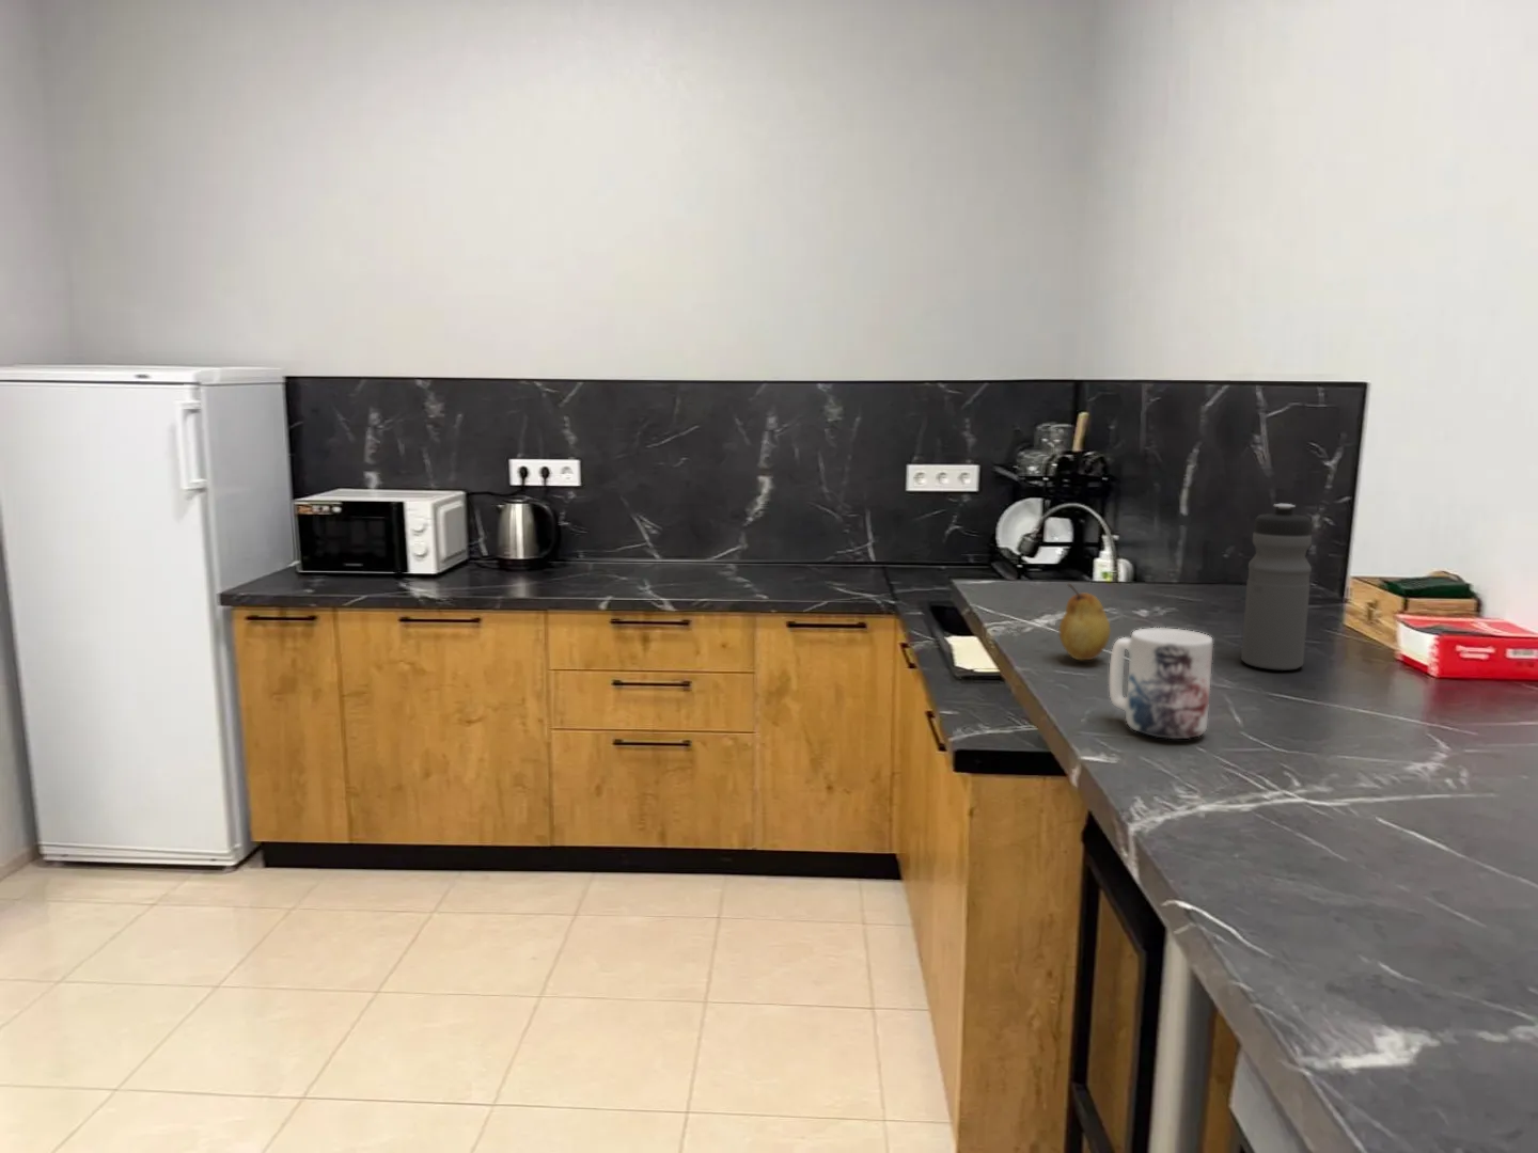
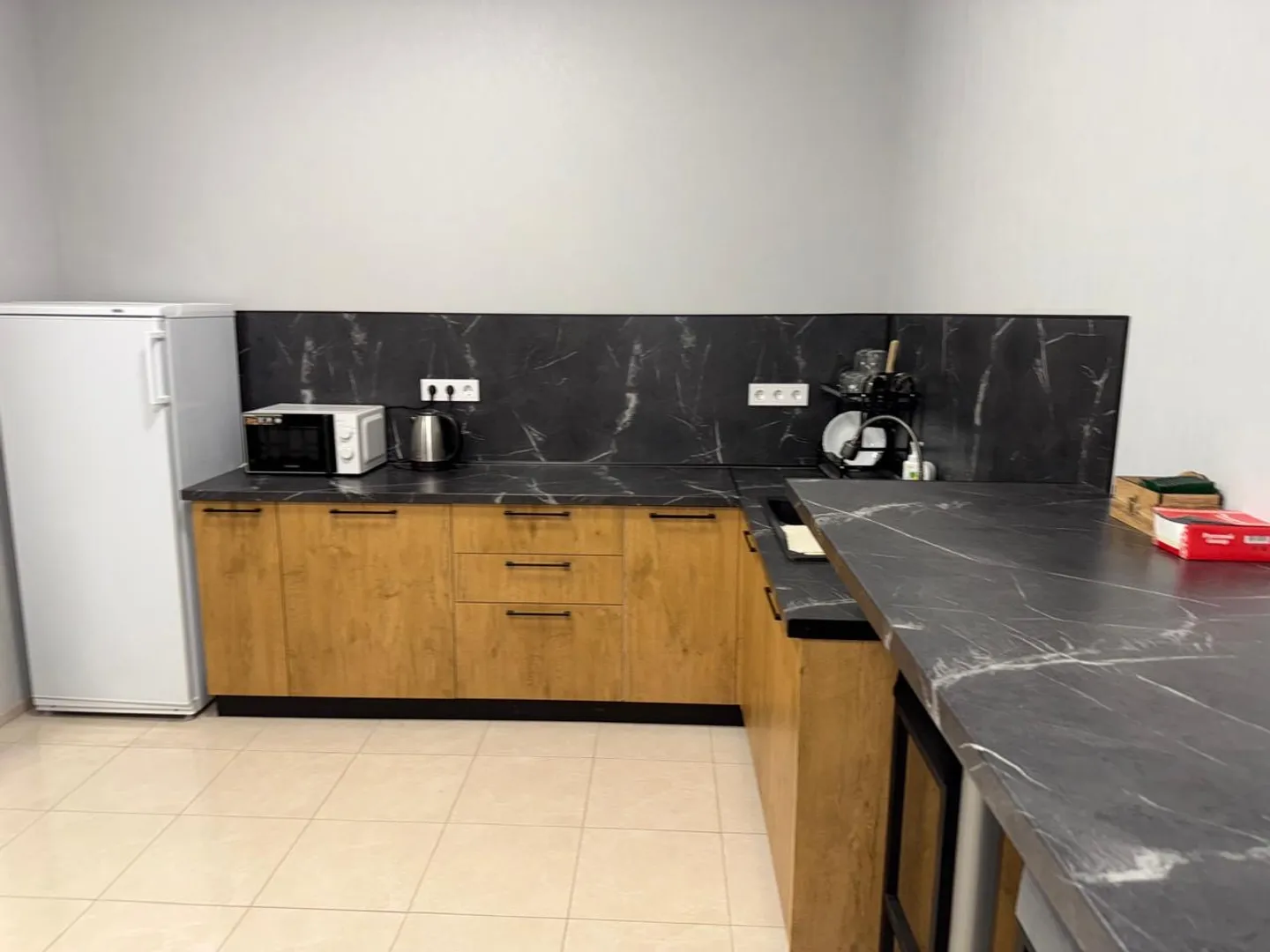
- fruit [1058,583,1112,661]
- water bottle [1240,503,1313,671]
- mug [1108,626,1215,740]
